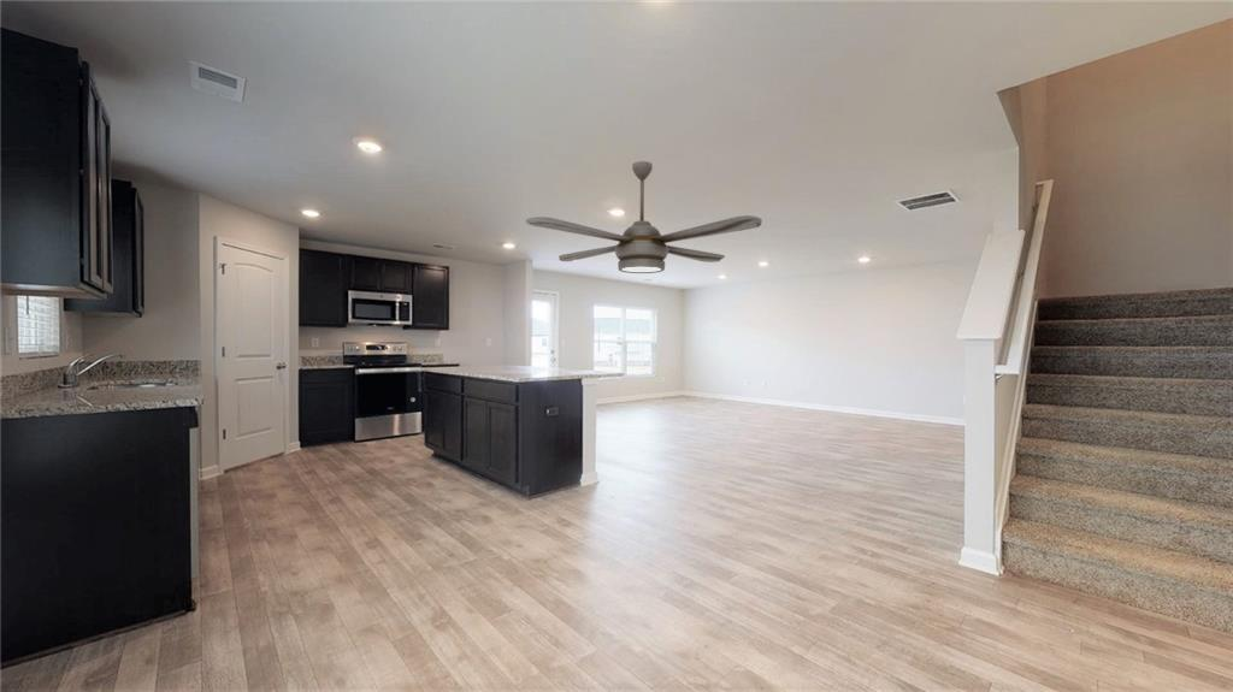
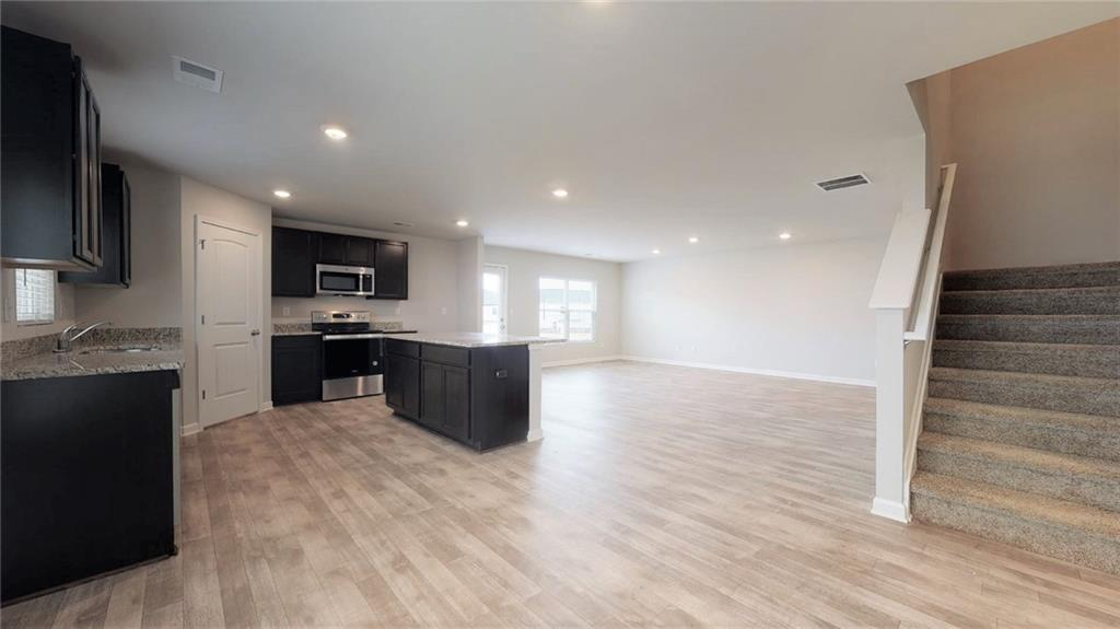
- ceiling fan [525,160,762,274]
